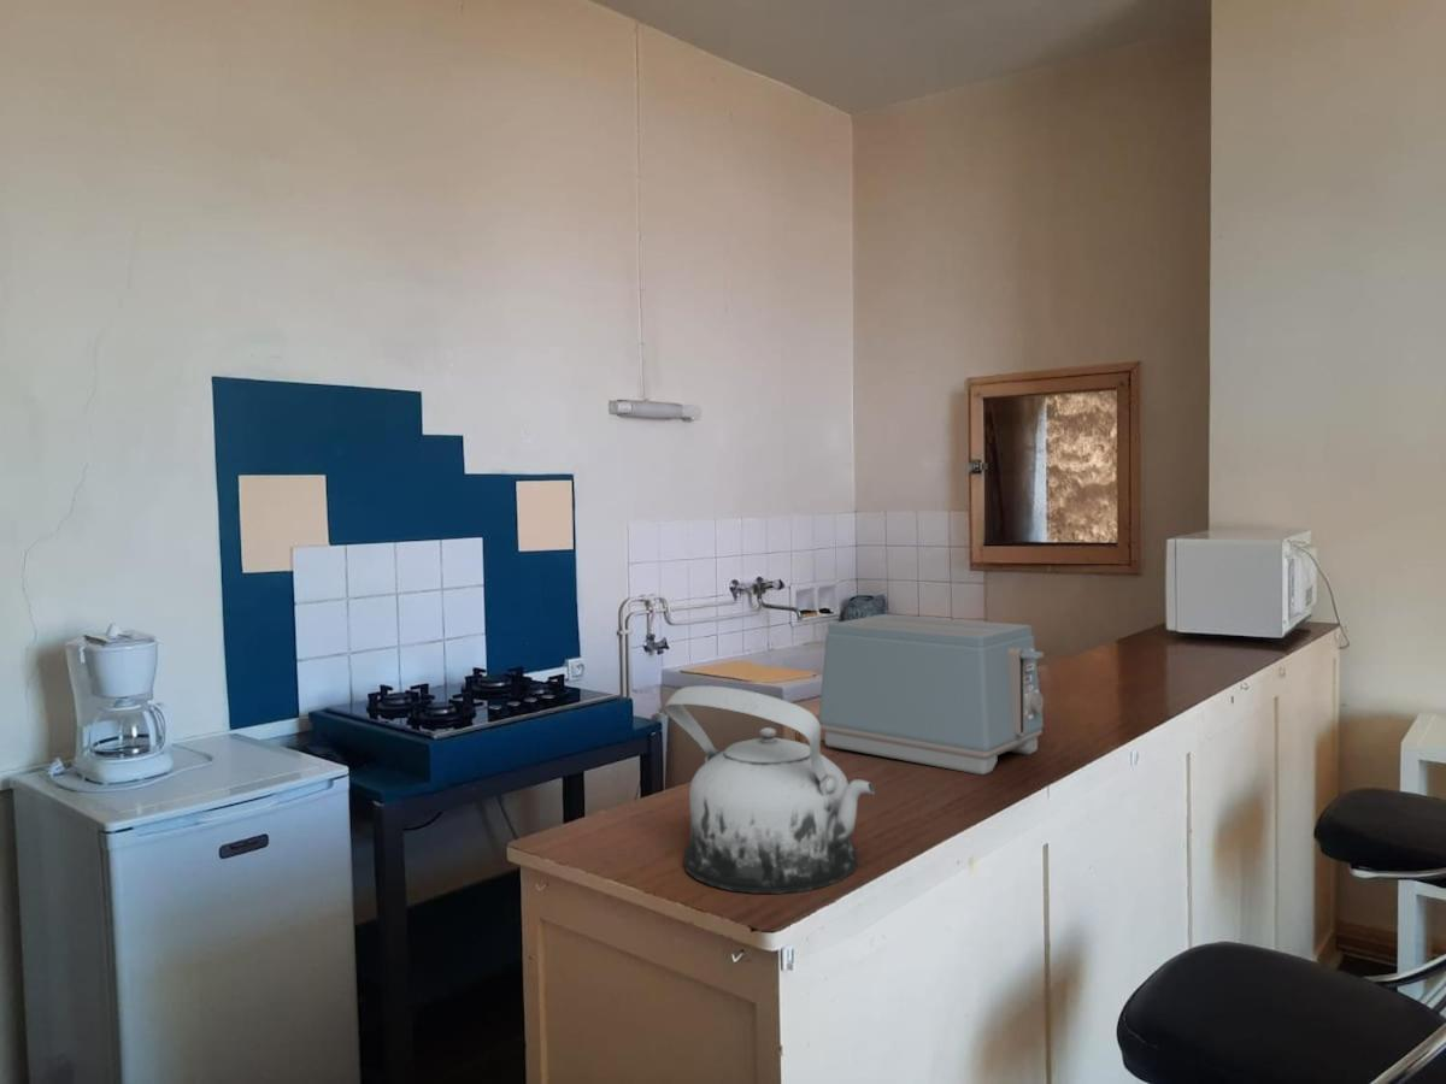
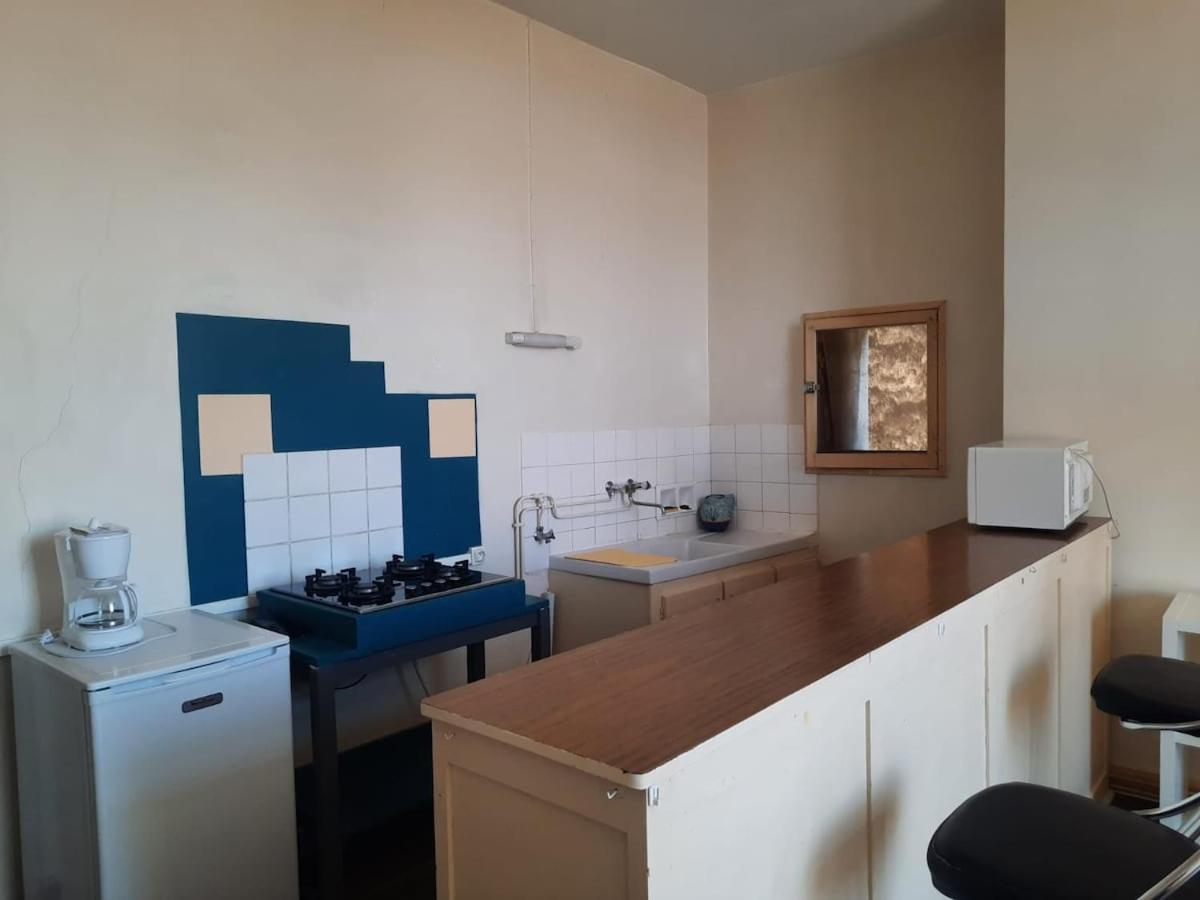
- toaster [818,613,1045,776]
- teapot [664,684,876,895]
